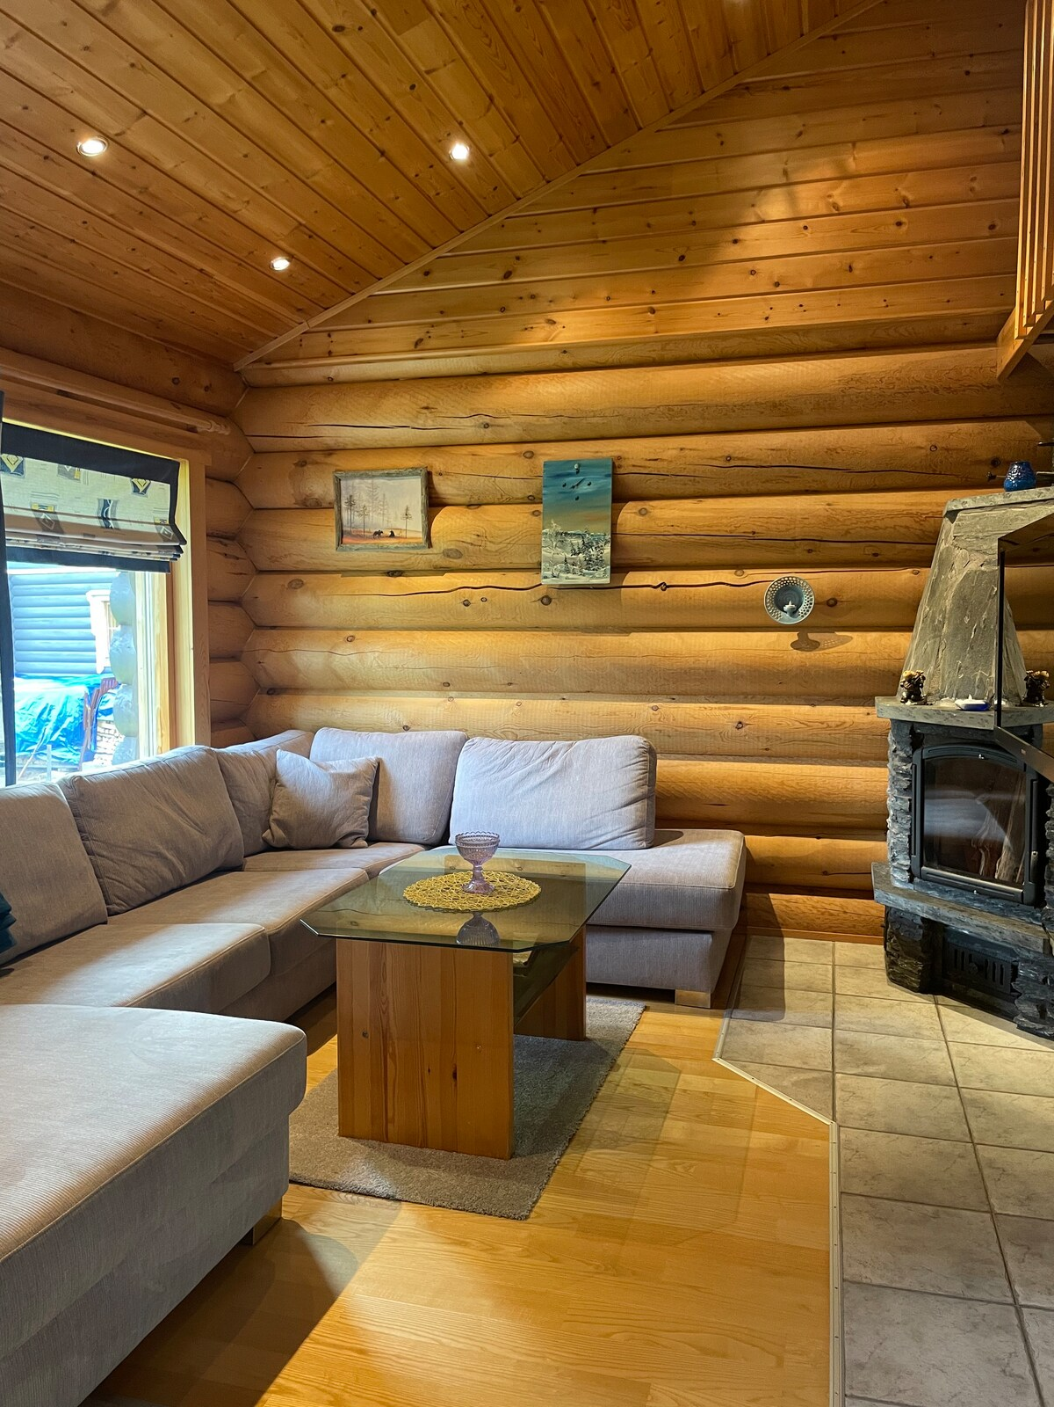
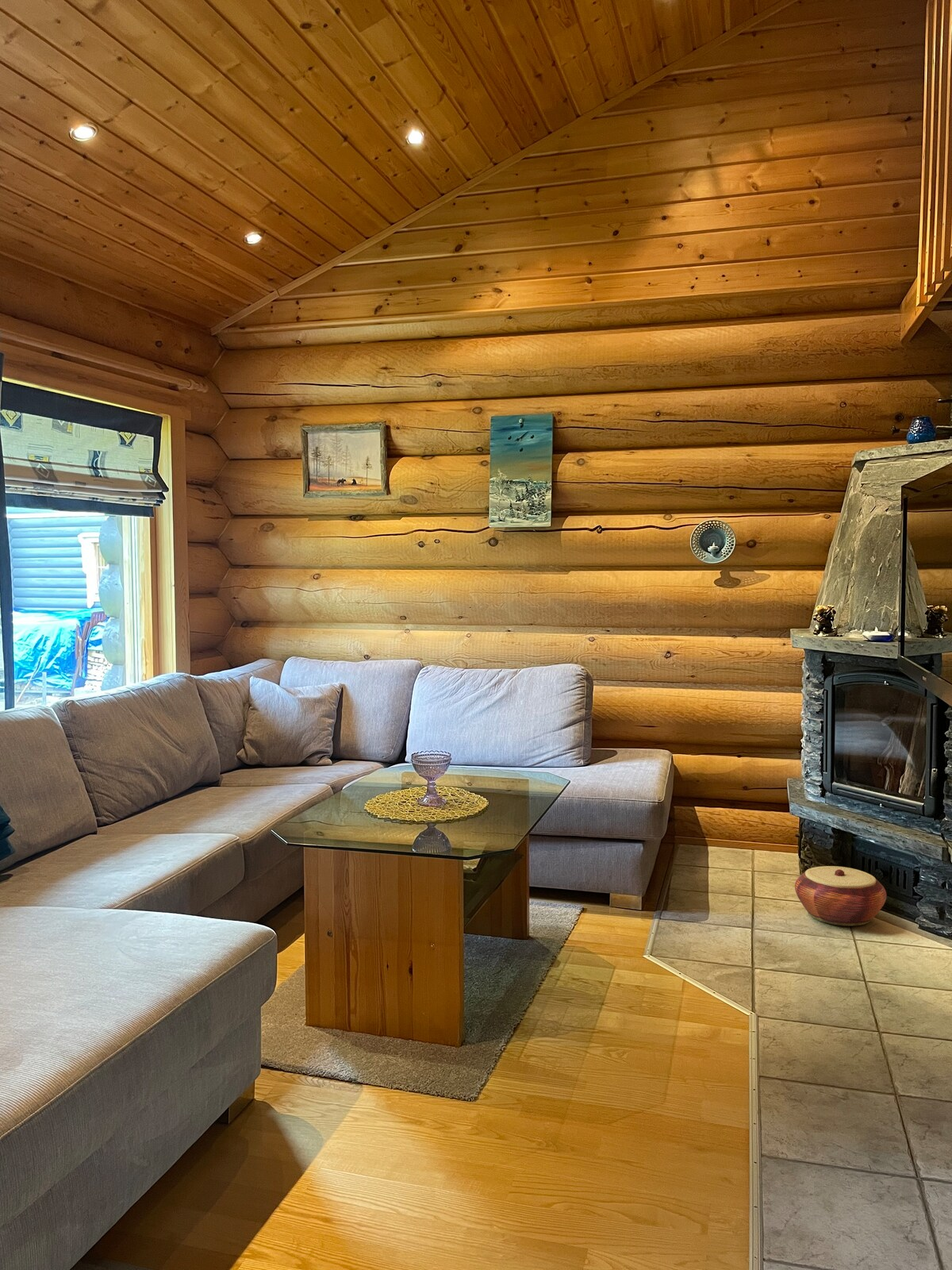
+ woven basket [794,865,887,926]
